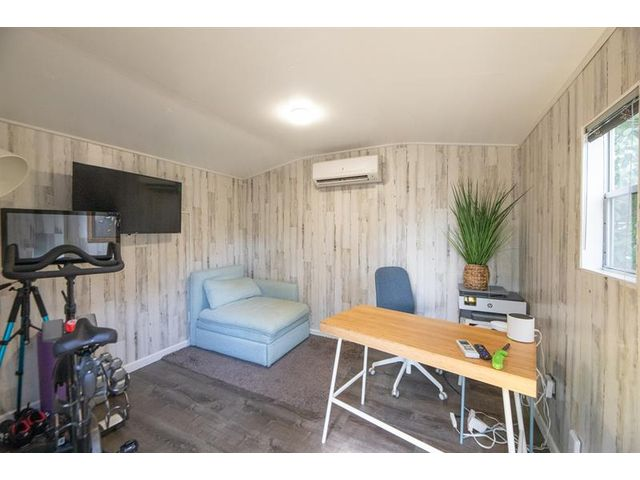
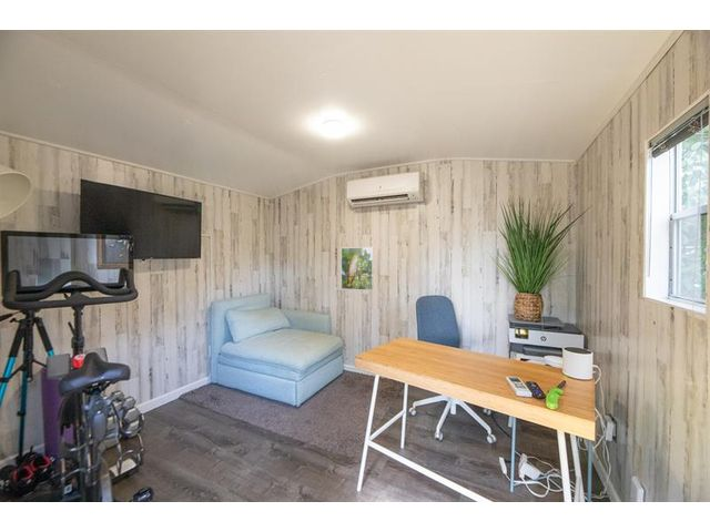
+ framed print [341,246,375,291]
